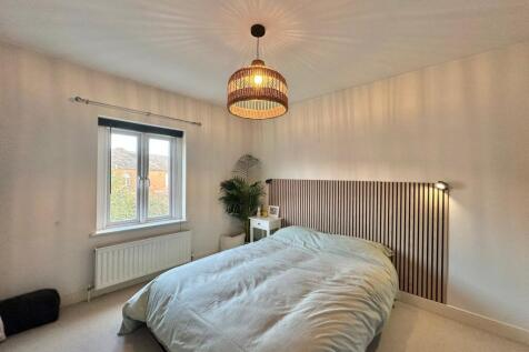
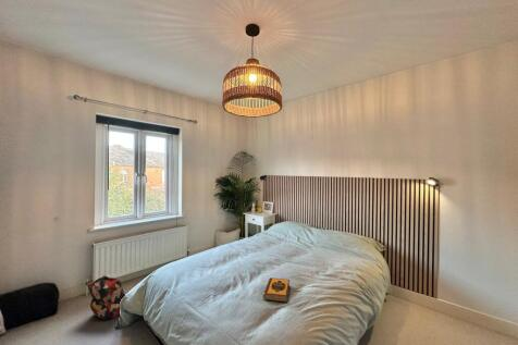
+ backpack [87,274,126,321]
+ hardback book [262,276,291,304]
